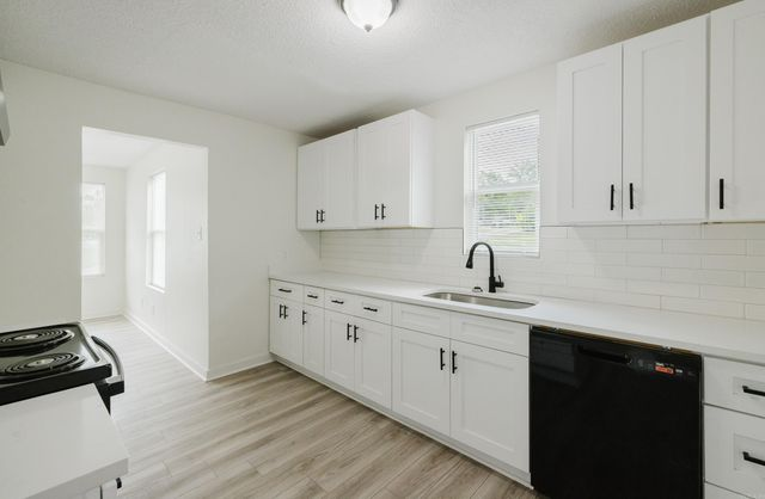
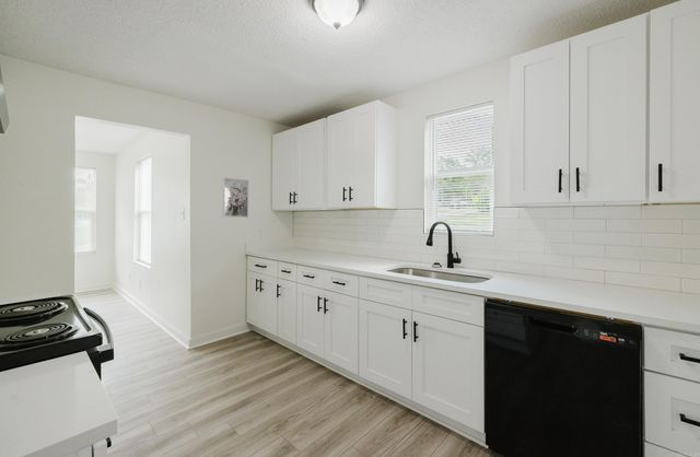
+ wall art [222,176,249,219]
